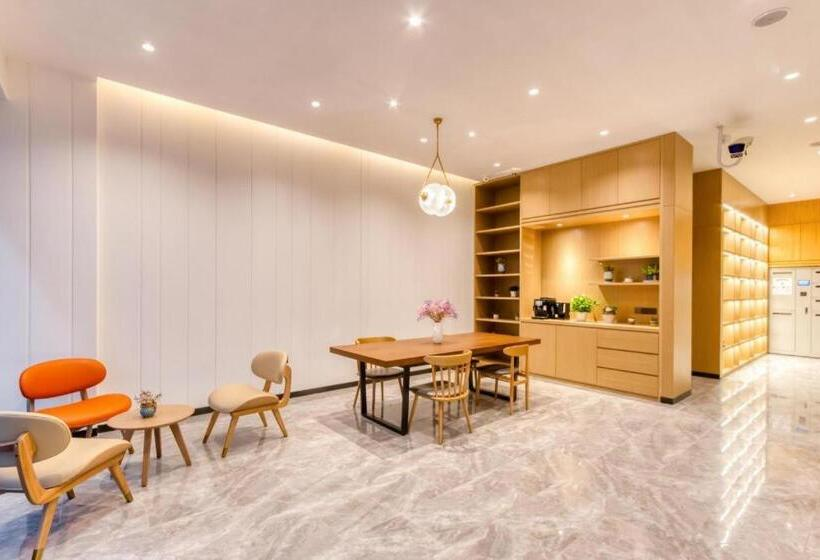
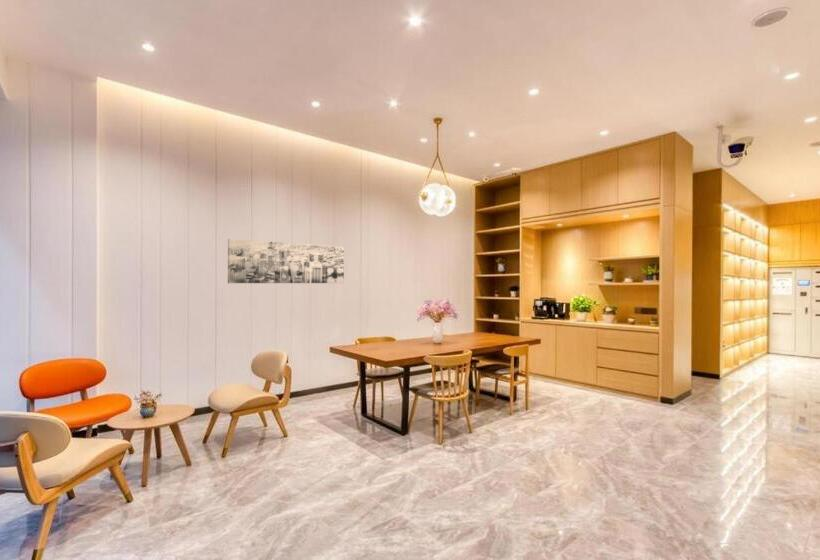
+ wall art [227,238,345,284]
